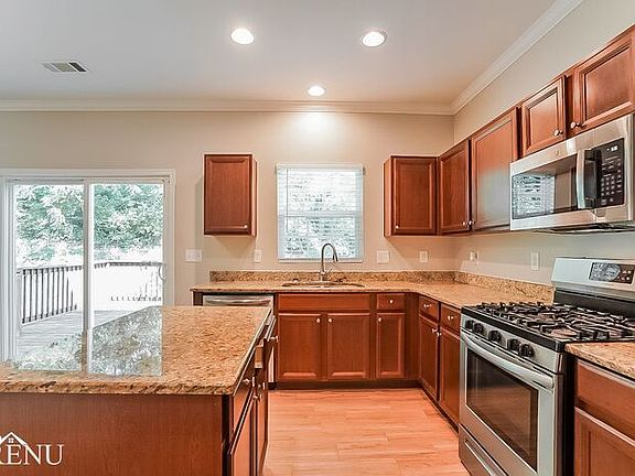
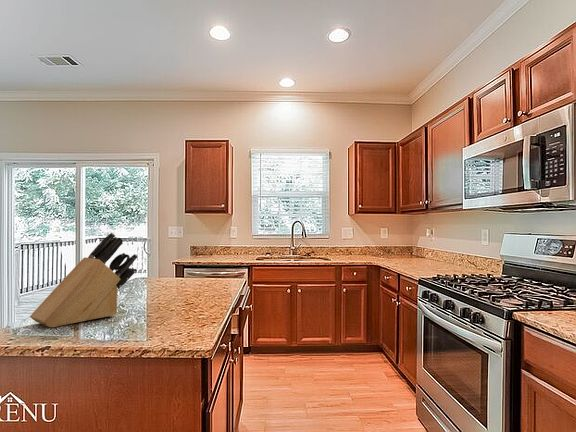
+ knife block [29,232,139,328]
